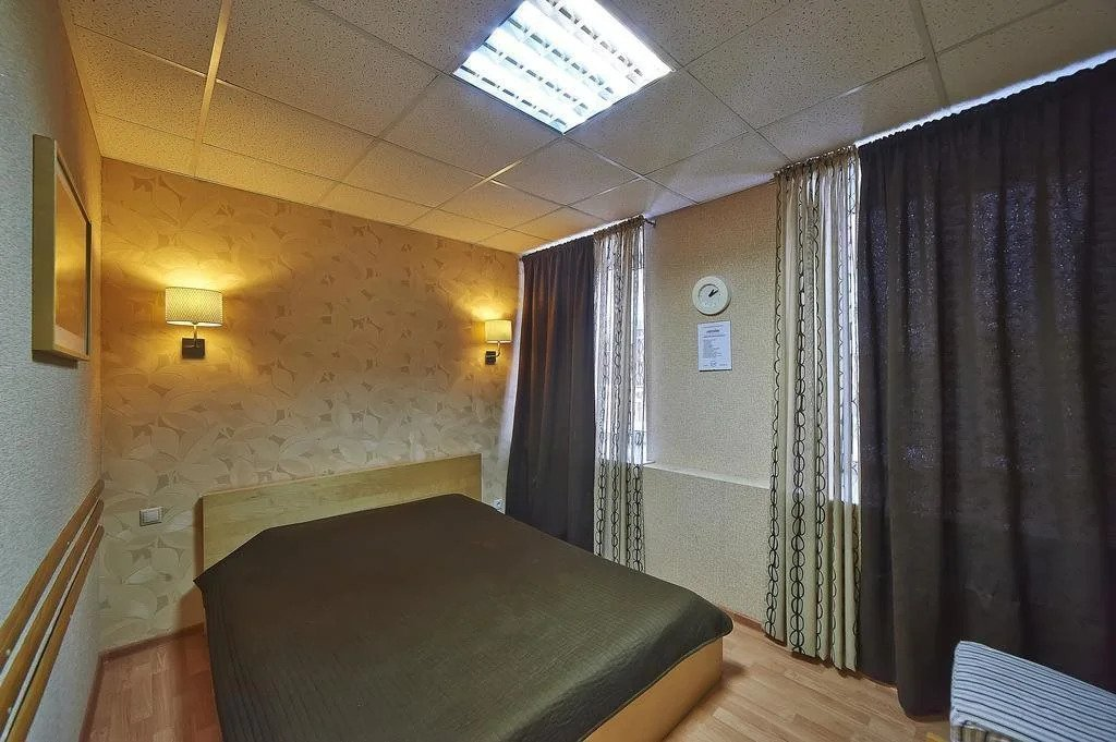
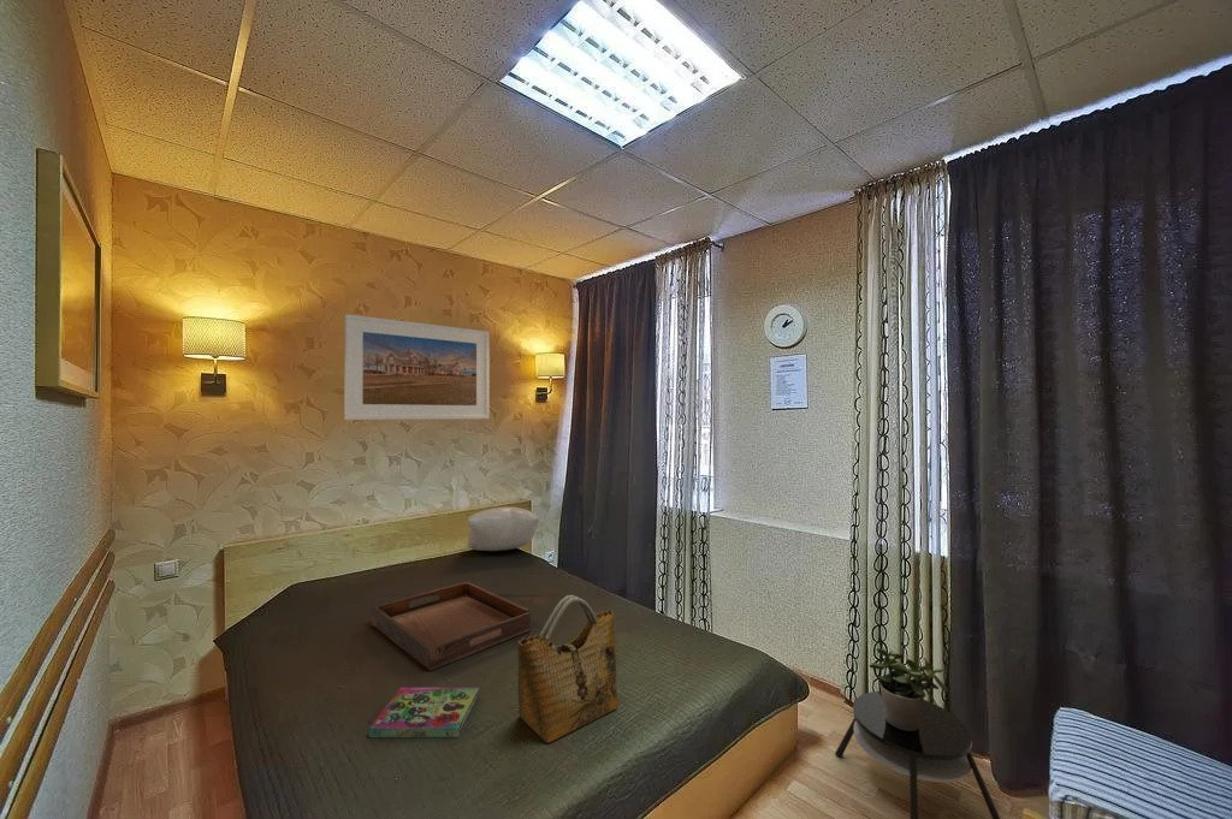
+ pillow [466,506,540,552]
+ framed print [343,313,491,421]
+ serving tray [371,581,532,672]
+ grocery bag [516,594,618,744]
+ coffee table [834,690,1001,819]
+ potted plant [867,647,949,731]
+ book [368,687,480,738]
